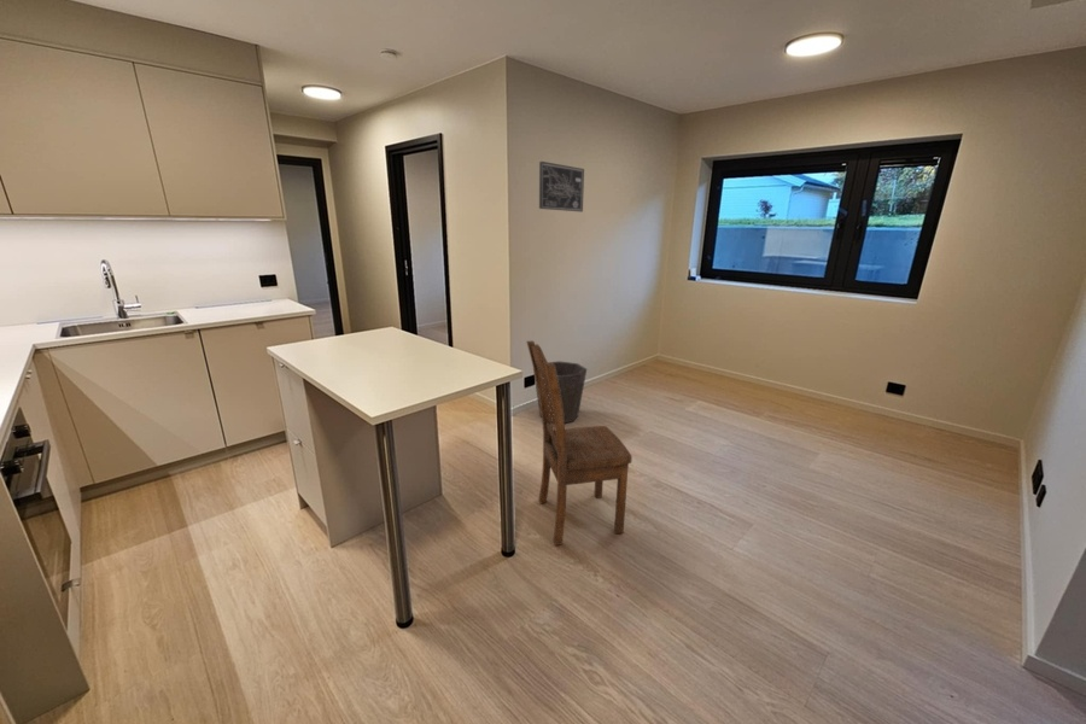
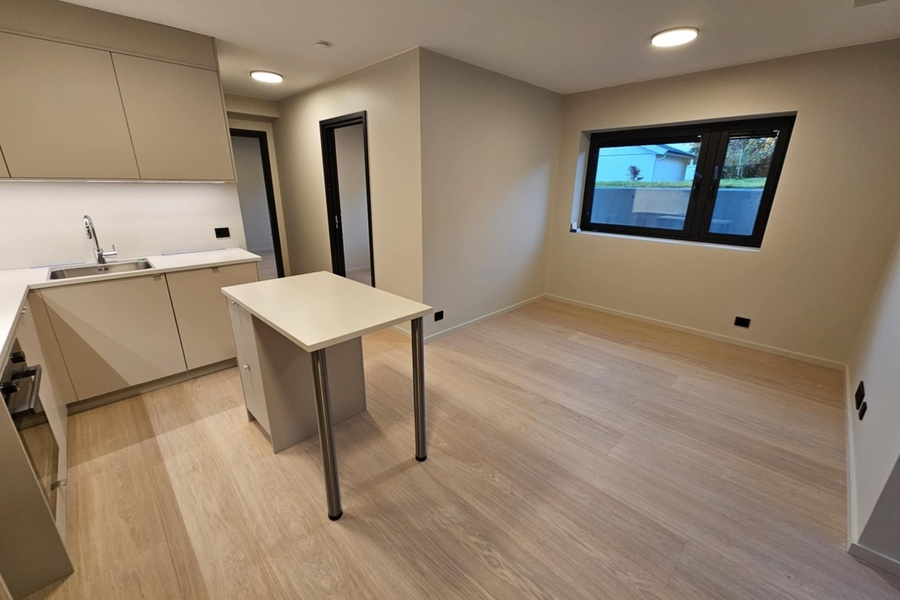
- dining chair [525,340,634,547]
- waste bin [532,360,588,424]
- wall art [538,160,585,212]
